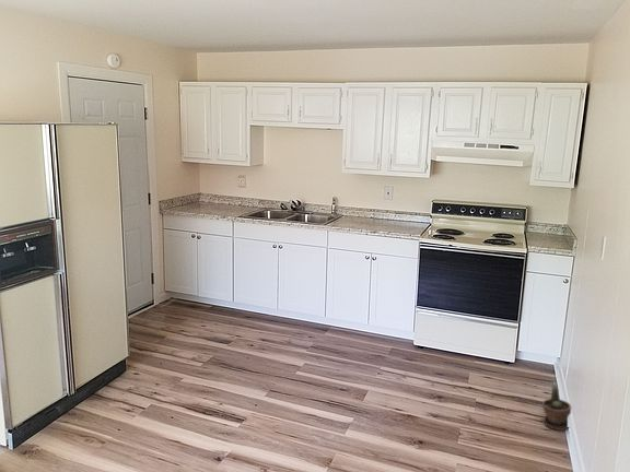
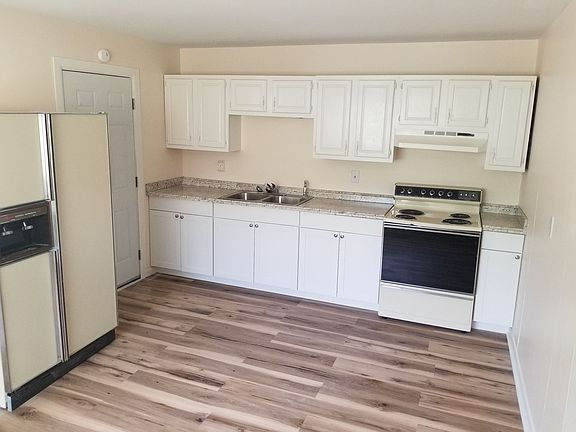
- potted plant [541,381,572,432]
